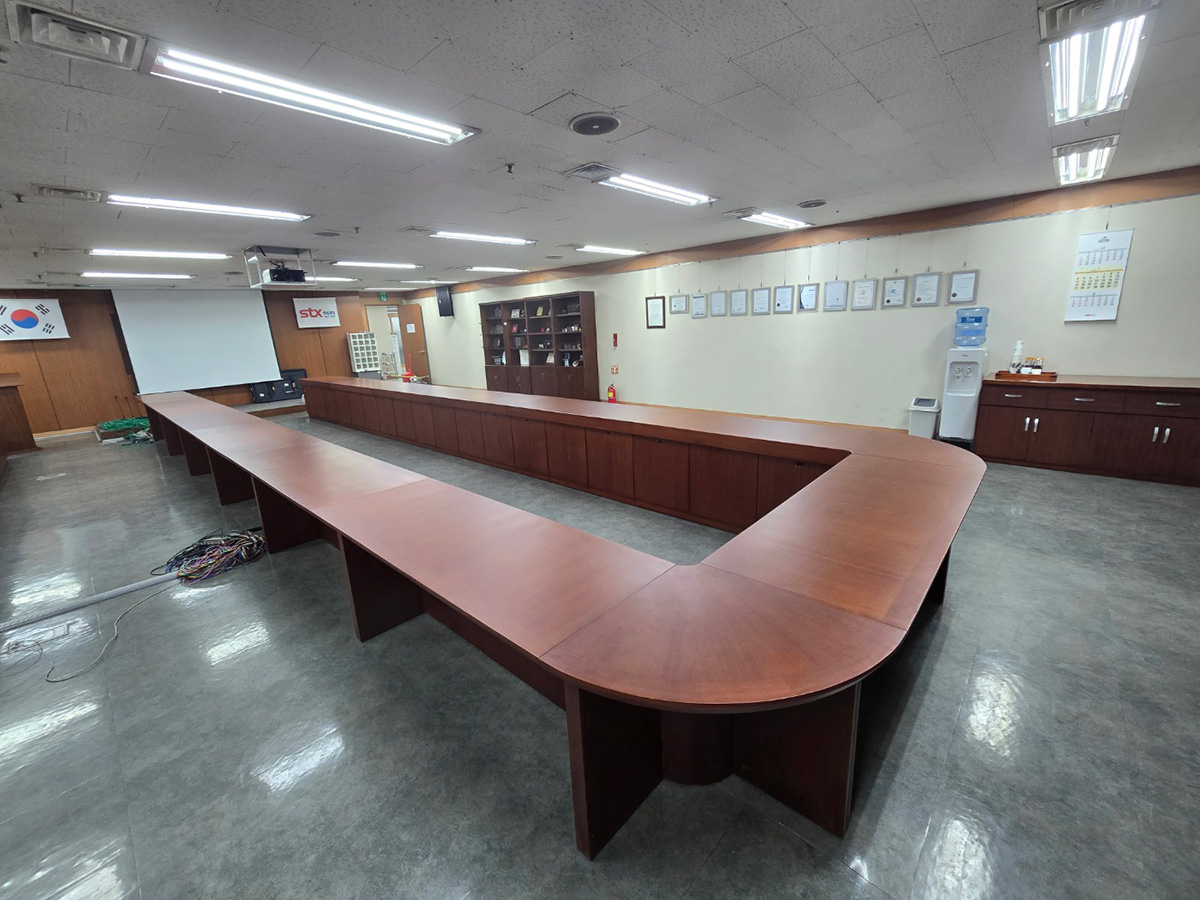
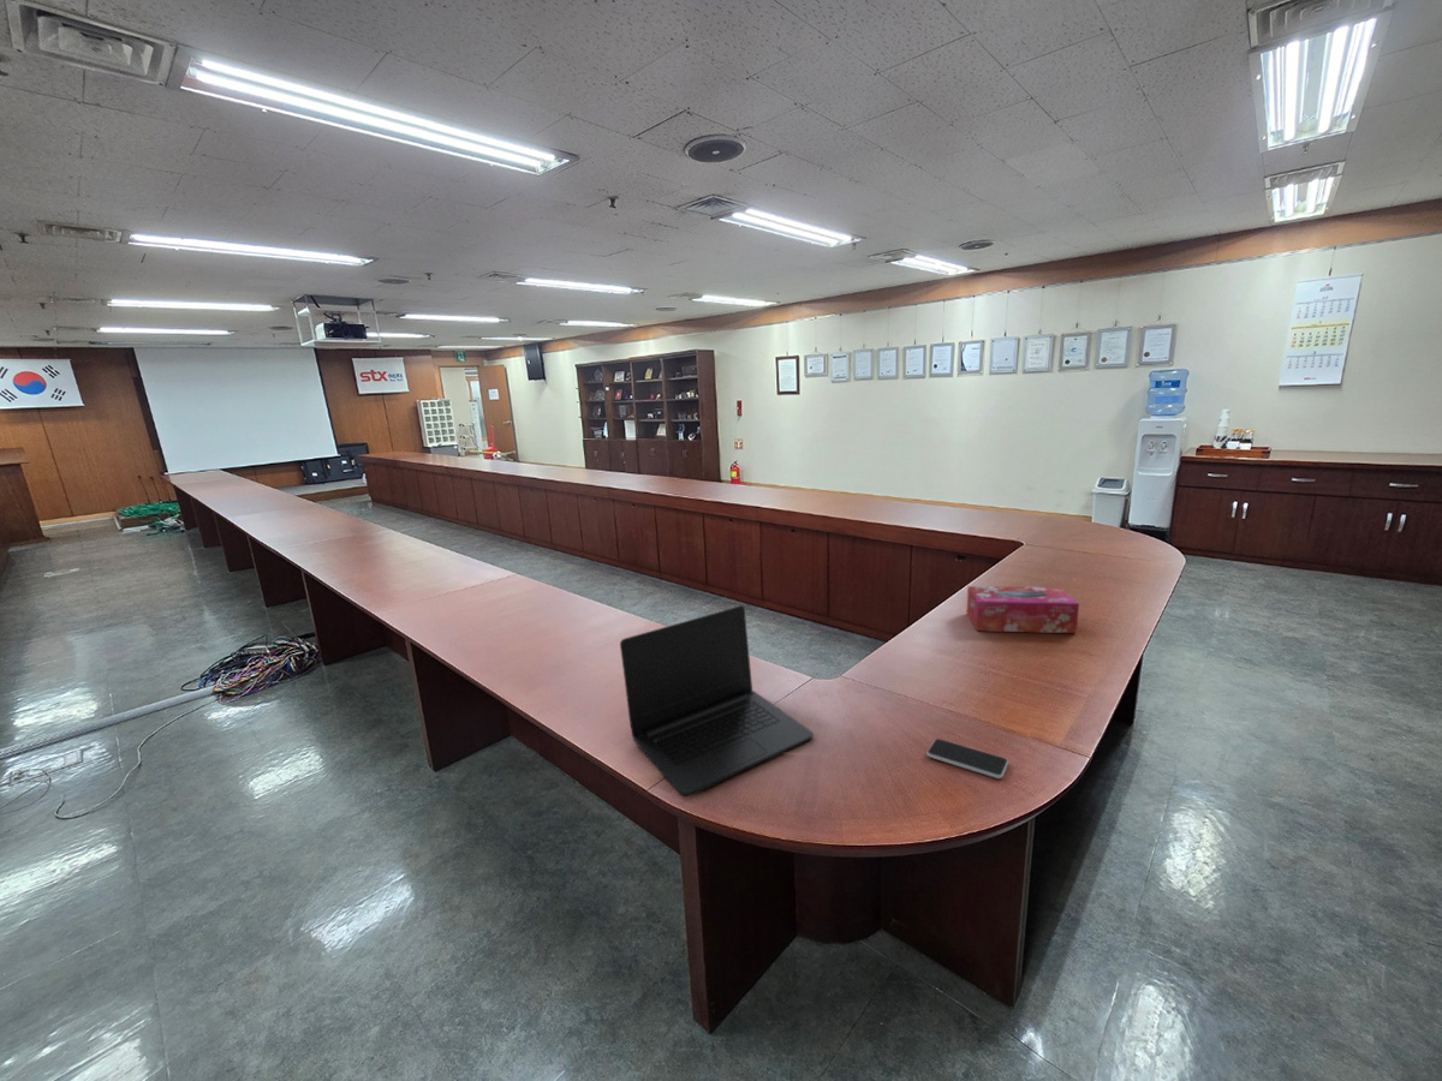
+ laptop [619,604,815,798]
+ tissue box [965,585,1080,634]
+ smartphone [926,737,1009,780]
